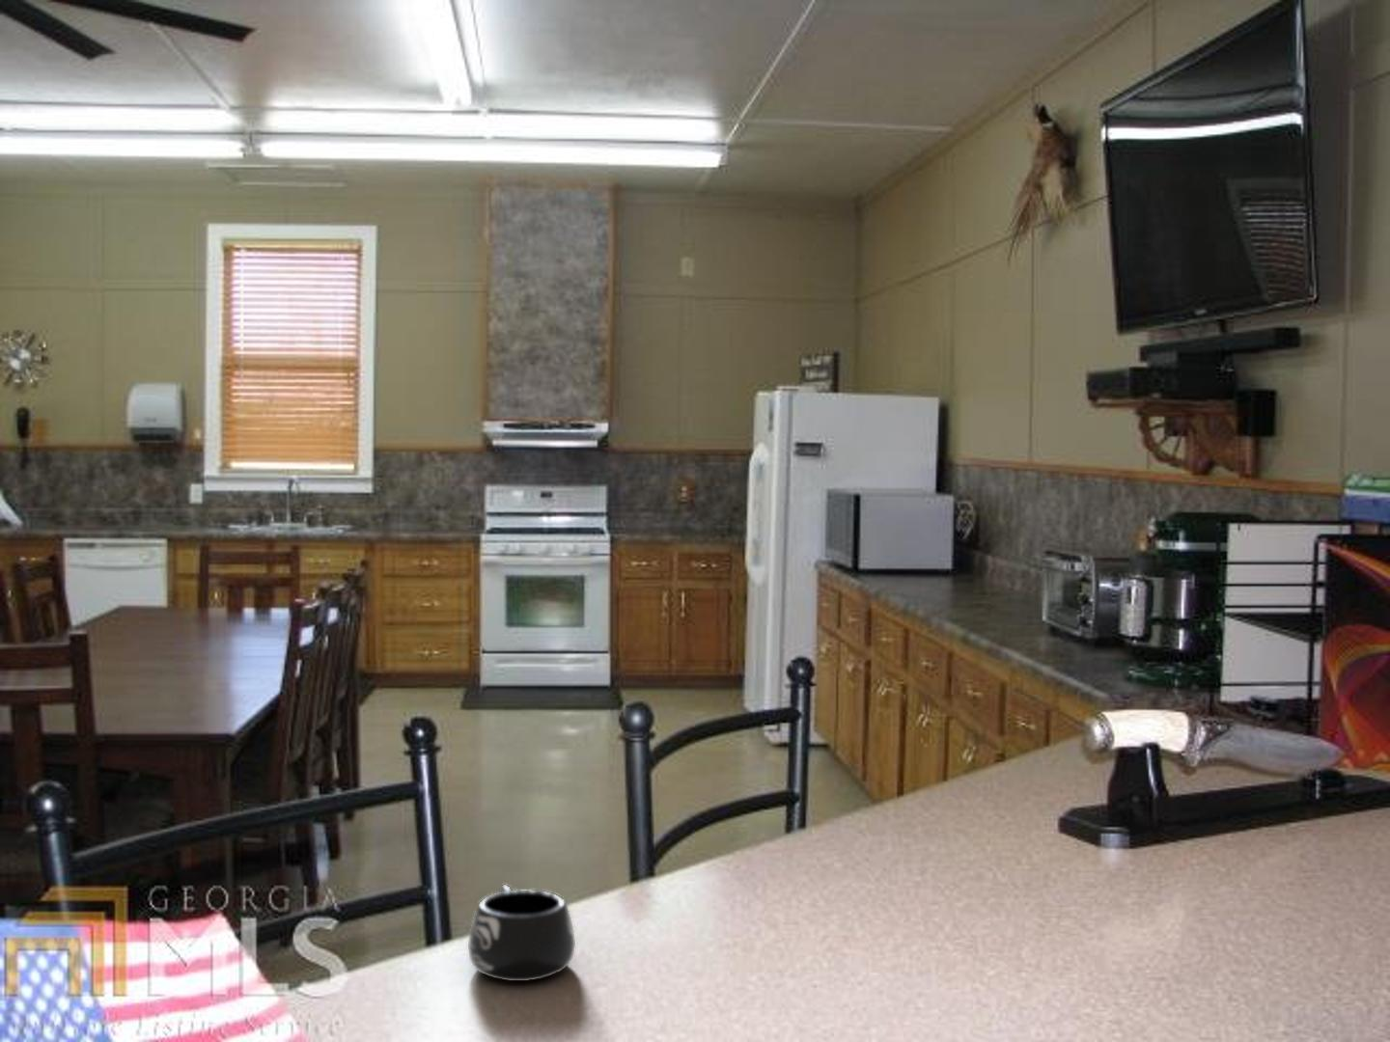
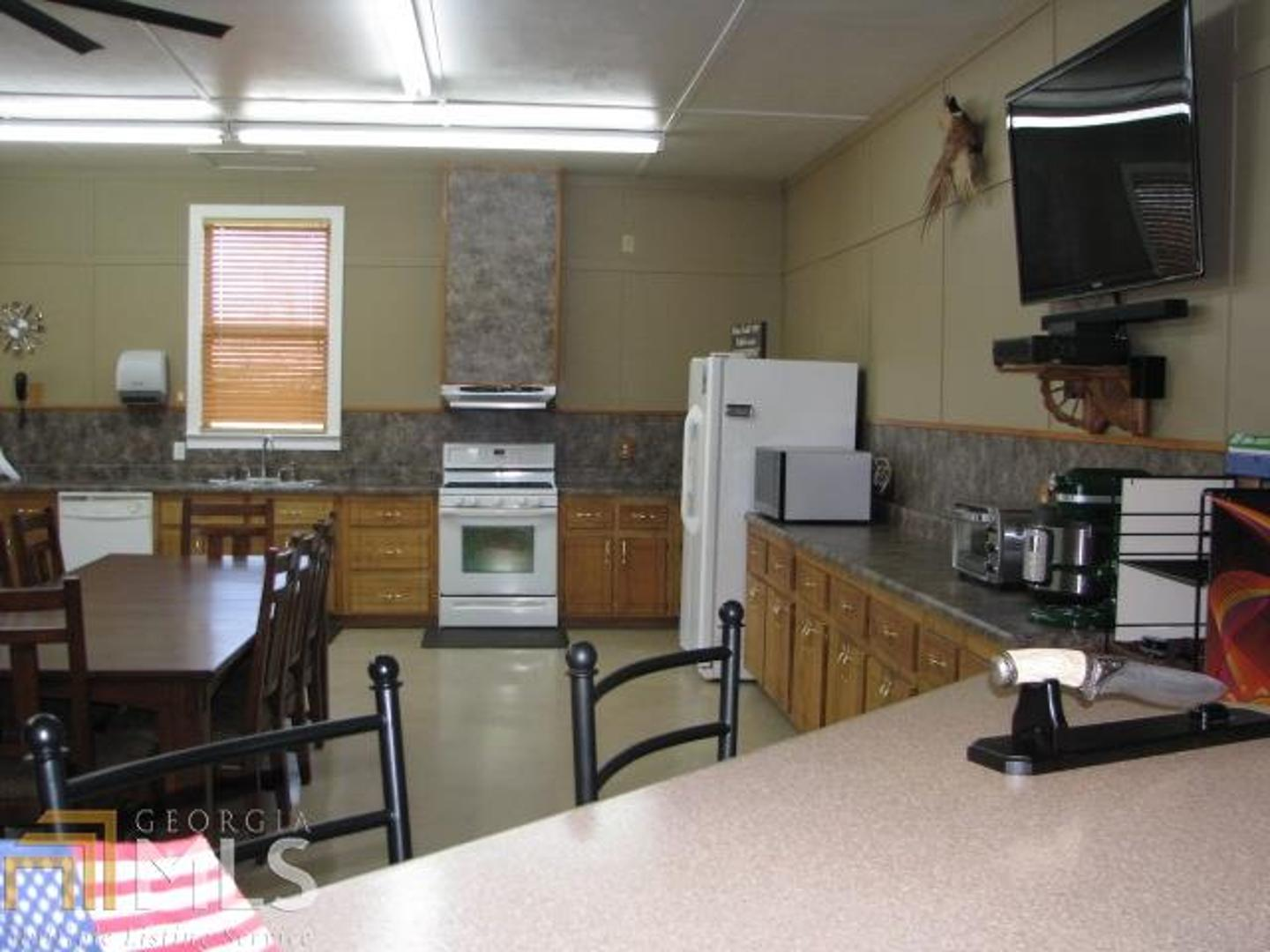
- mug [467,883,577,982]
